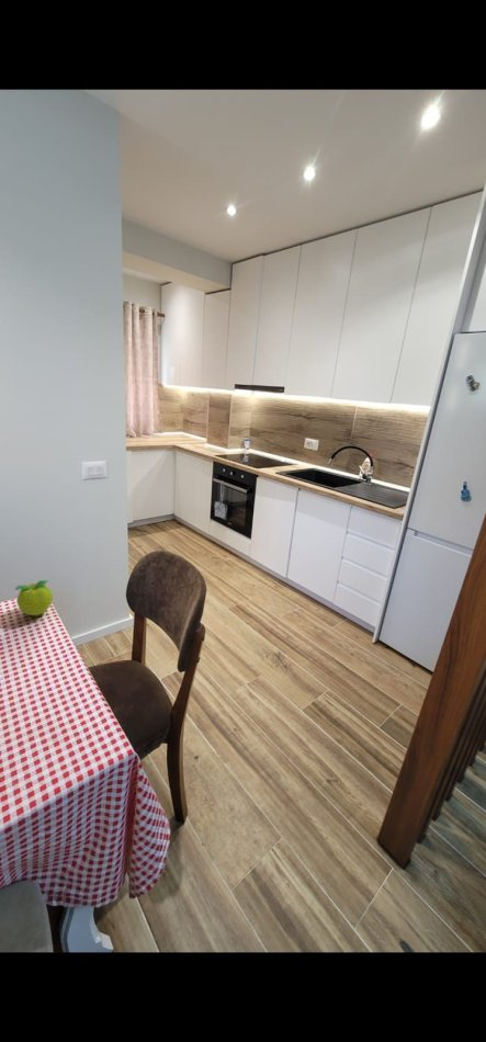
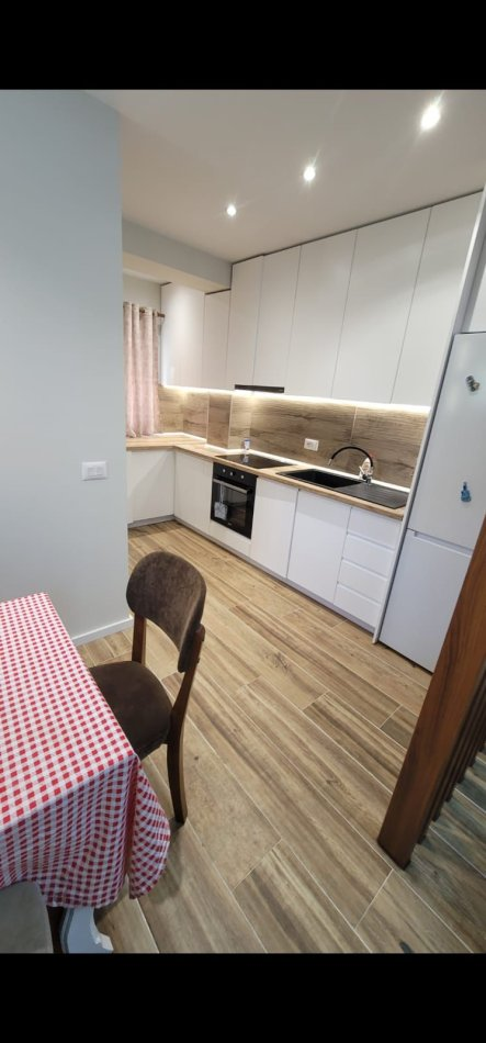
- fruit [13,579,54,616]
